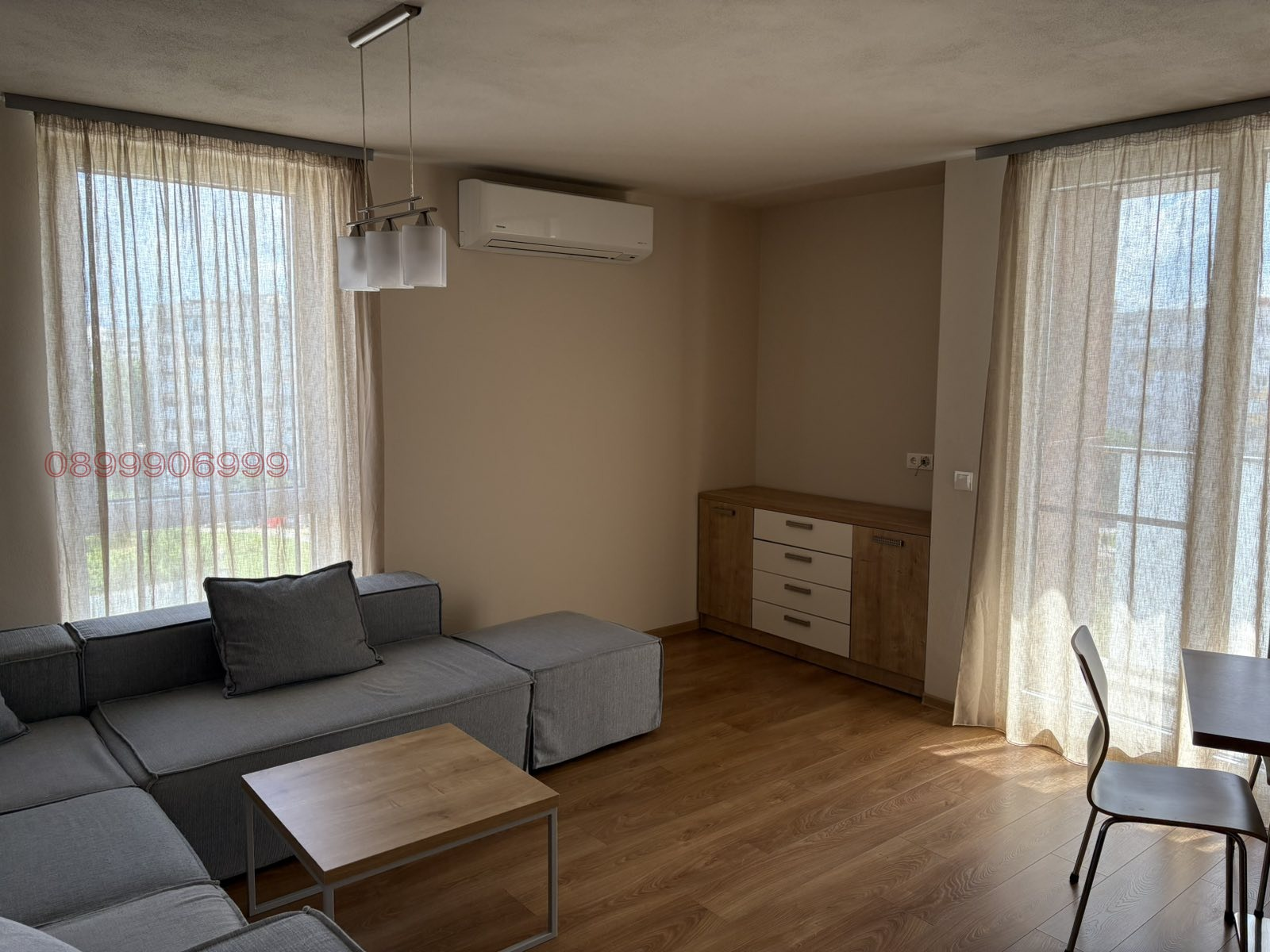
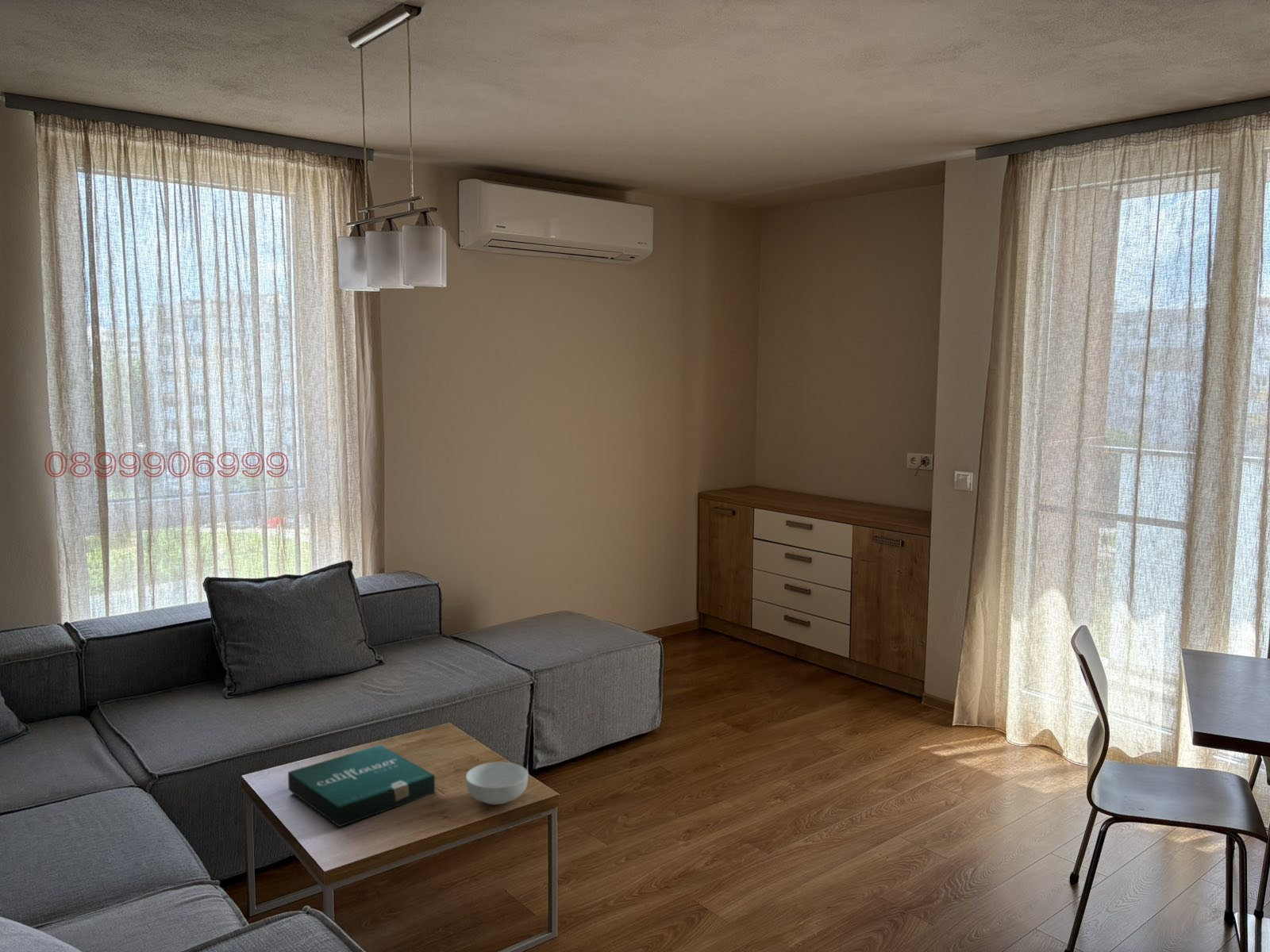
+ cereal bowl [465,761,529,805]
+ pizza box [287,744,436,827]
